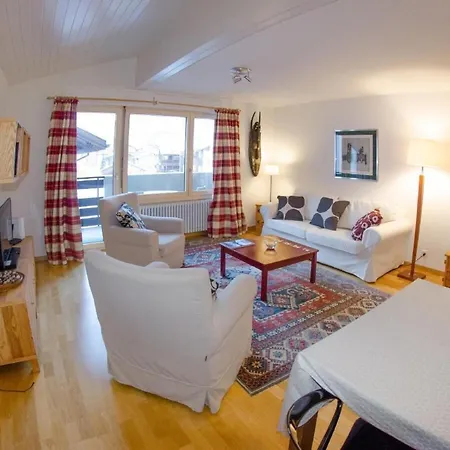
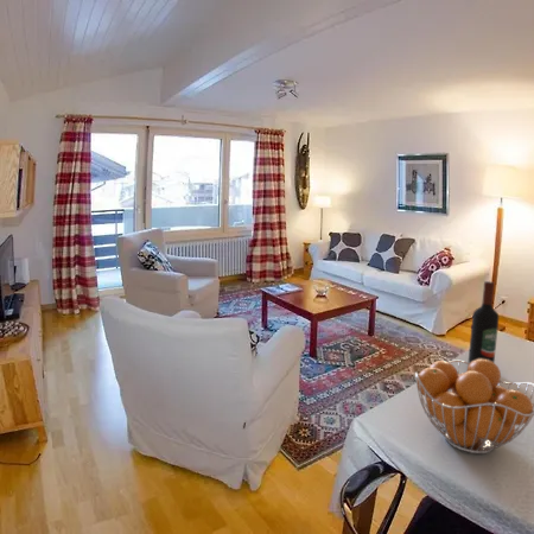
+ wine bottle [466,280,500,368]
+ fruit basket [414,360,534,454]
